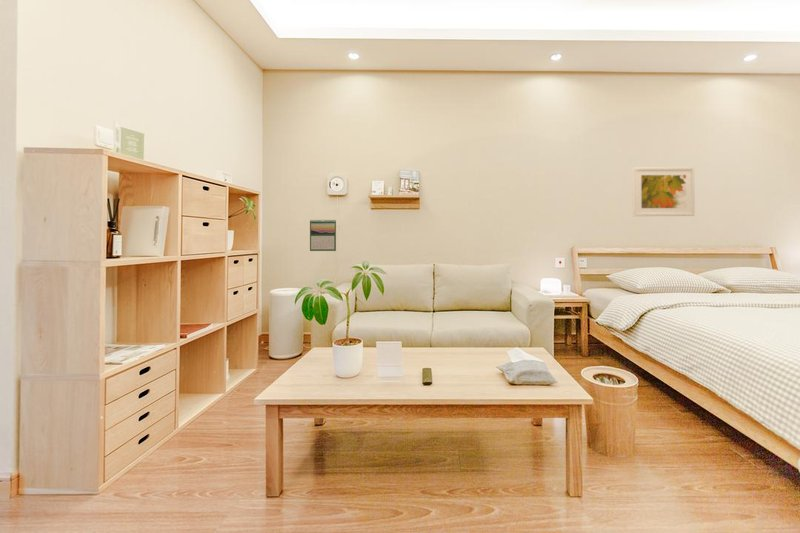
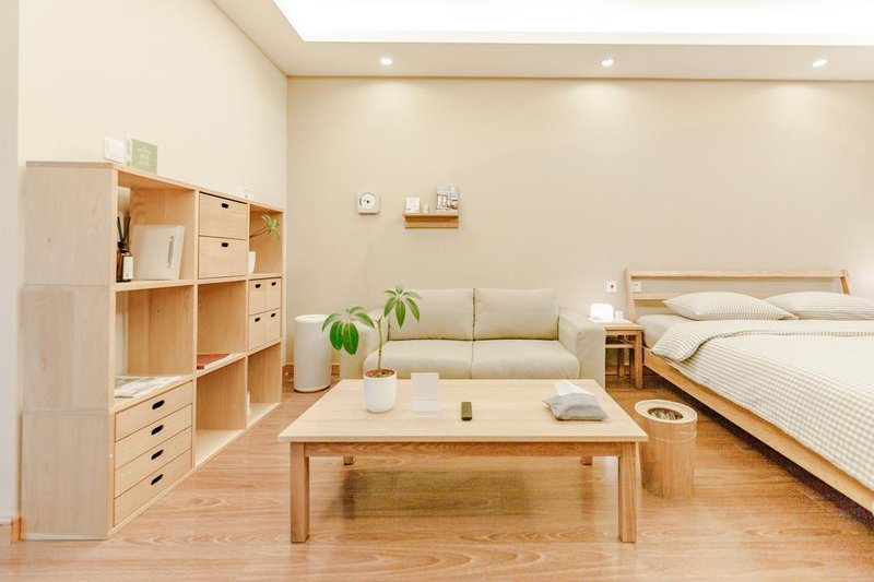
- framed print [631,166,696,217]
- calendar [309,218,337,252]
